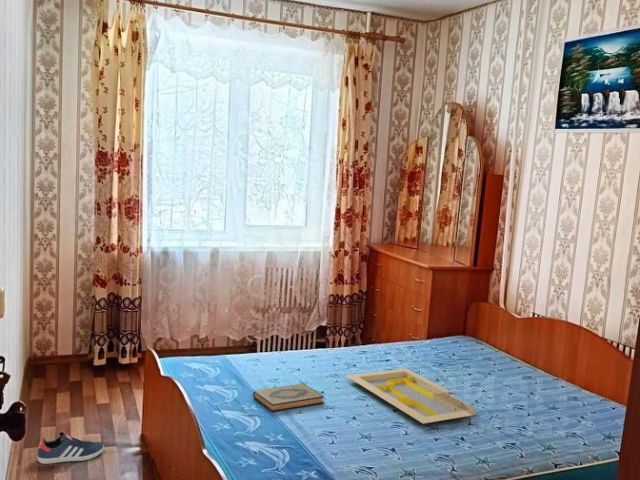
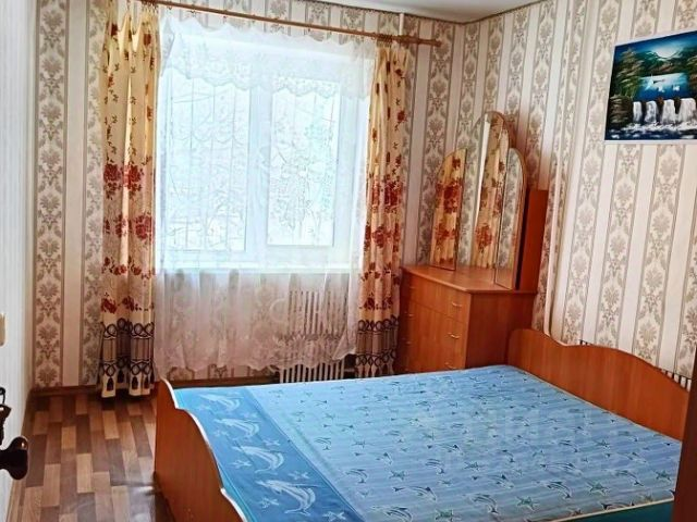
- serving tray [344,367,477,424]
- hardback book [252,383,325,413]
- sneaker [36,431,105,465]
